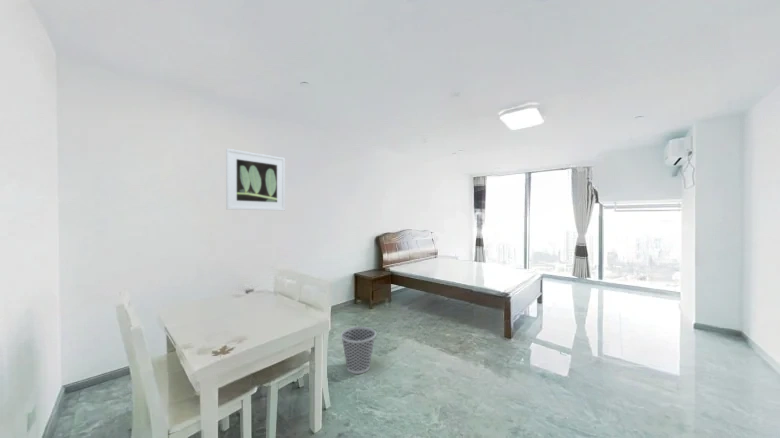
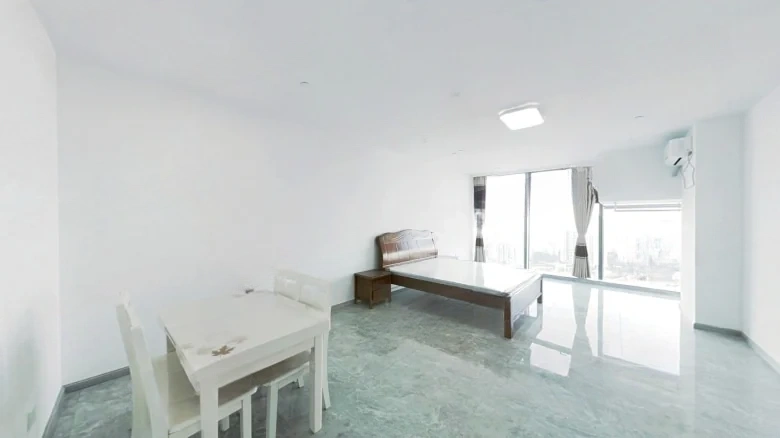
- wastebasket [340,326,377,375]
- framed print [225,148,286,212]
